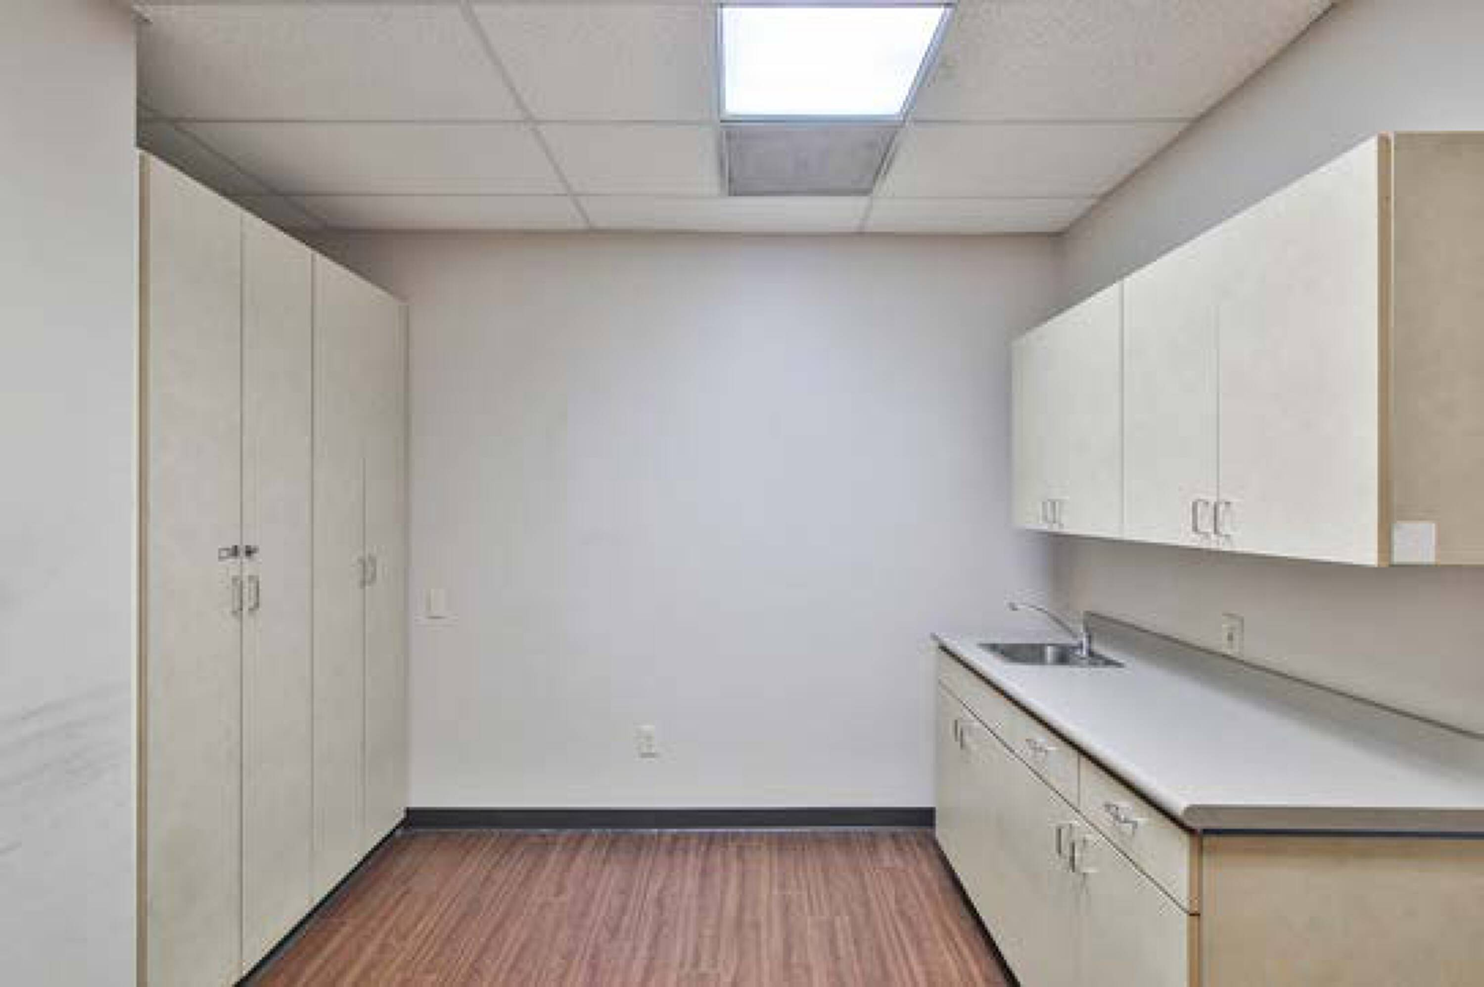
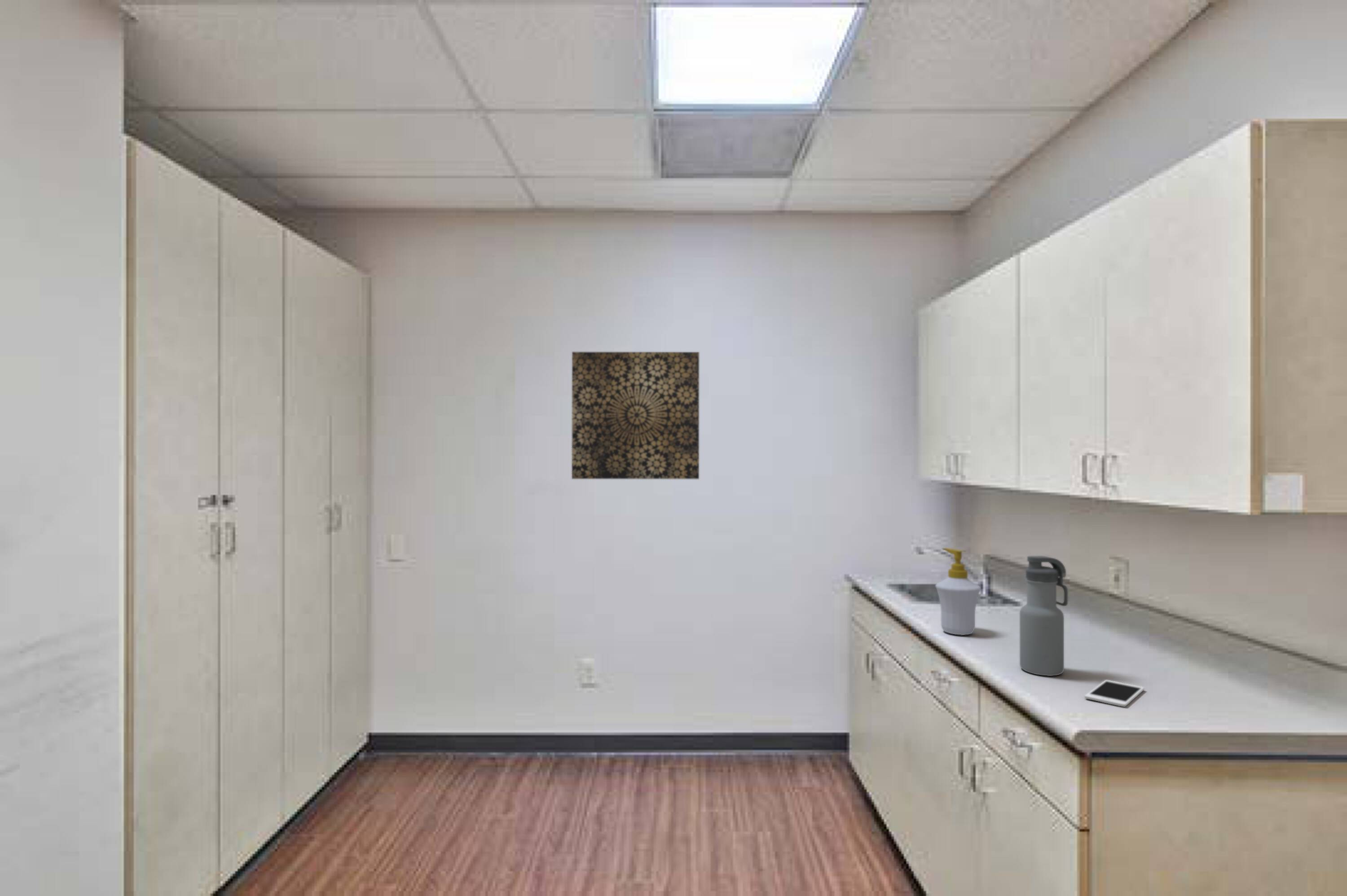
+ soap bottle [935,548,982,636]
+ water bottle [1019,555,1068,676]
+ cell phone [1084,680,1145,707]
+ wall art [571,351,700,479]
